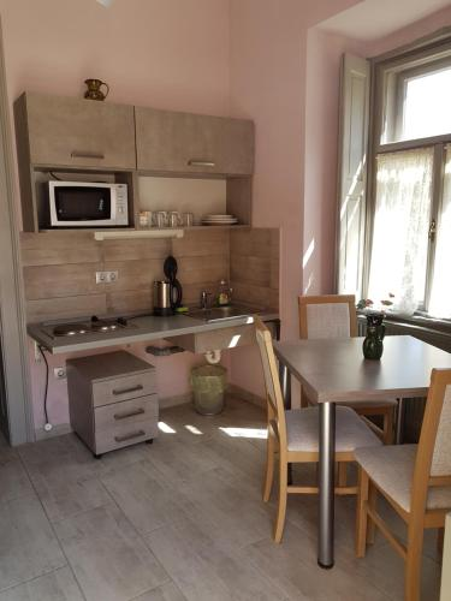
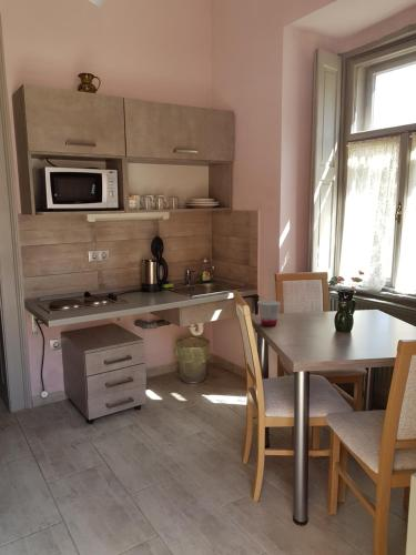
+ cup [256,299,282,327]
